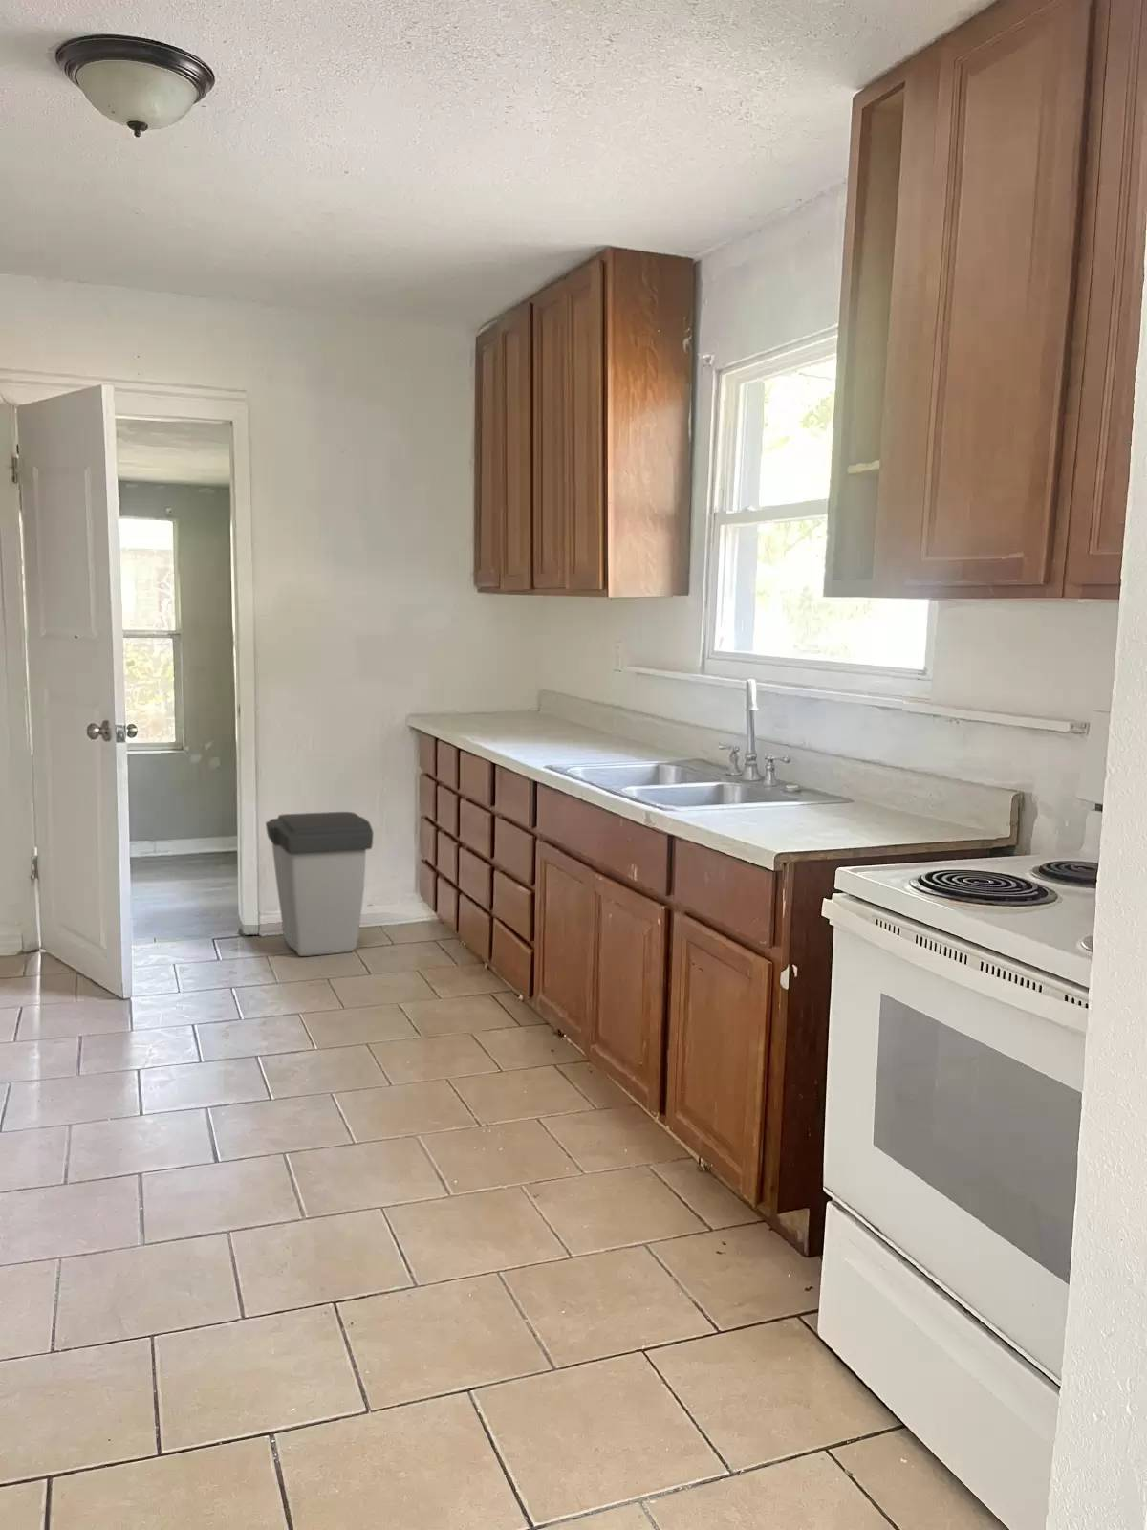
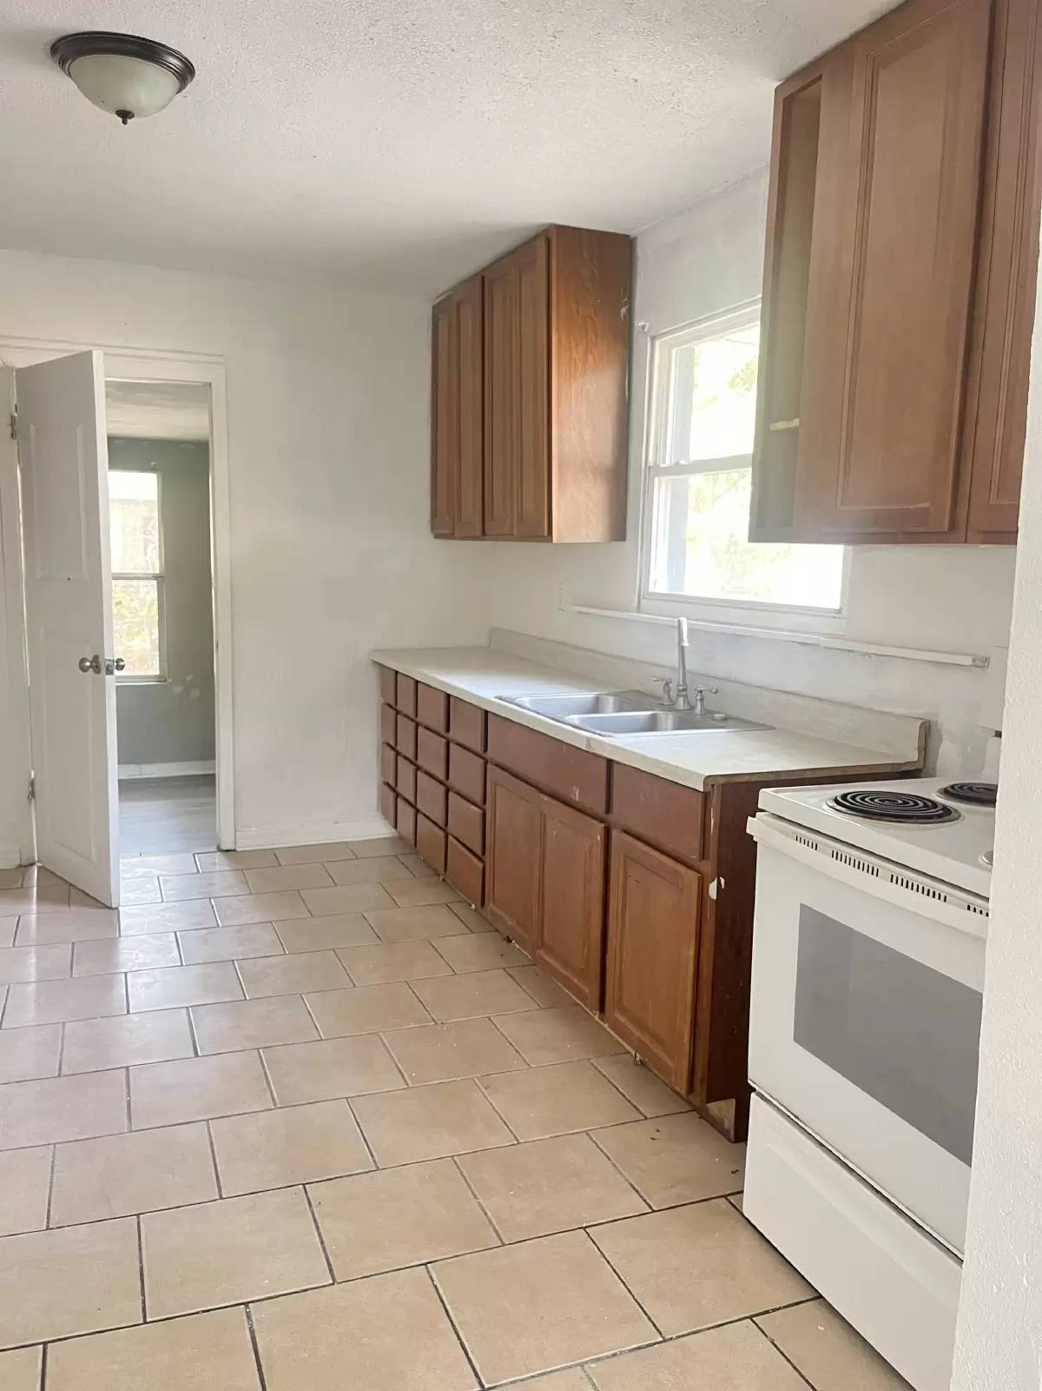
- trash can [265,811,375,958]
